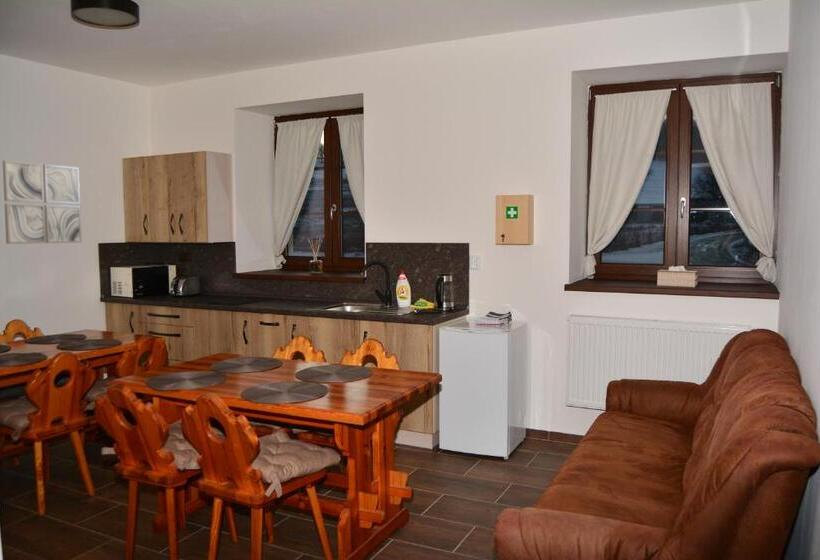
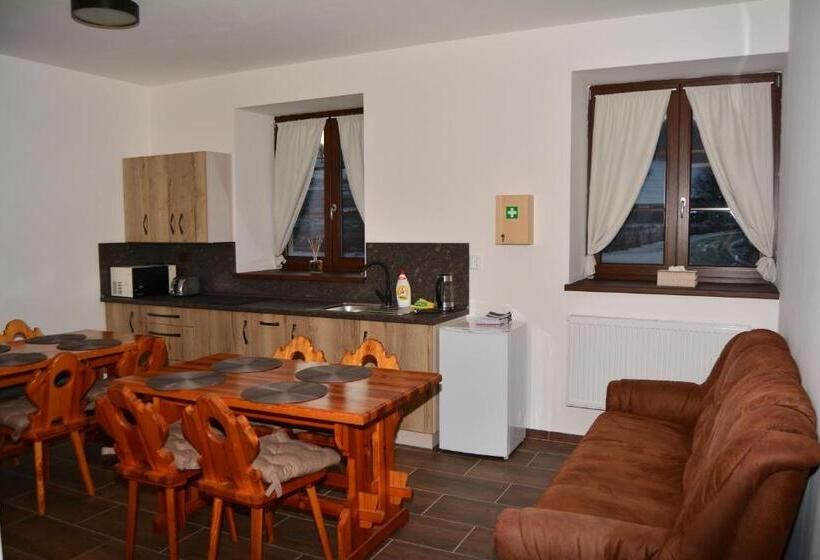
- wall art [2,160,83,245]
